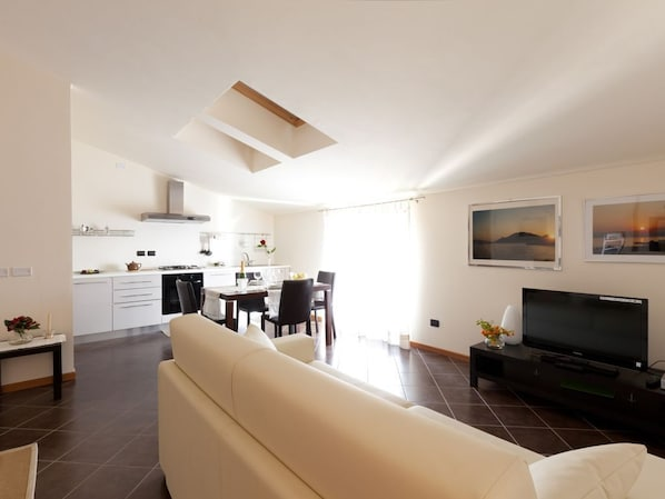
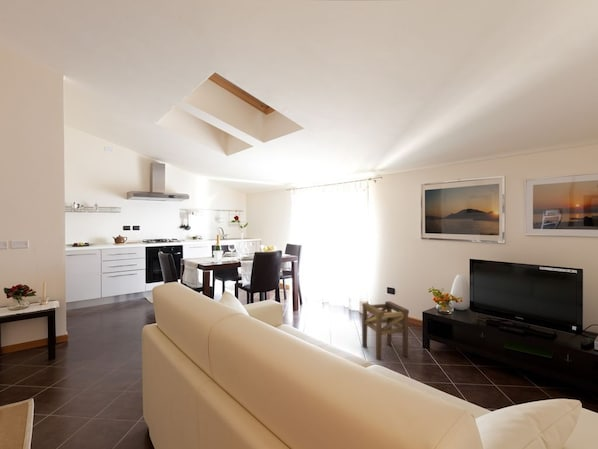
+ stool [361,300,410,361]
